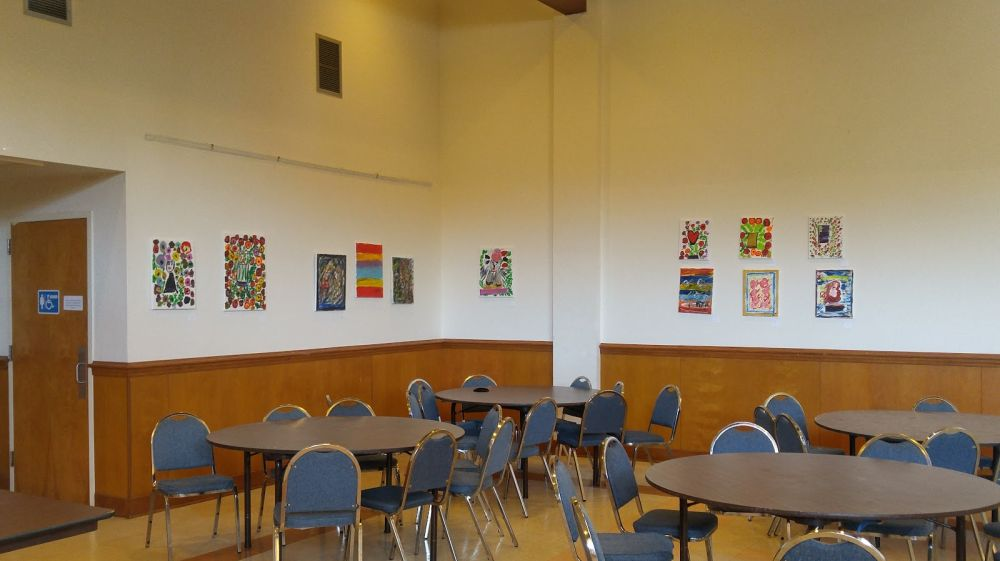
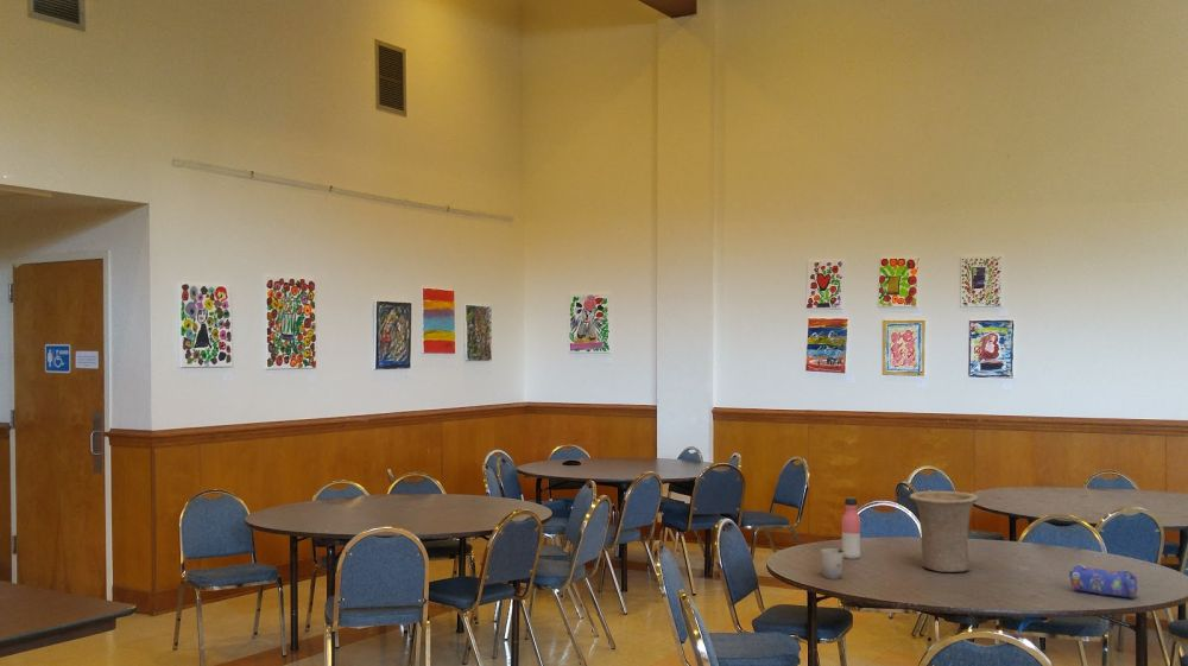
+ pencil case [1067,563,1138,600]
+ cup [820,547,845,581]
+ vase [909,490,980,573]
+ water bottle [840,496,861,560]
